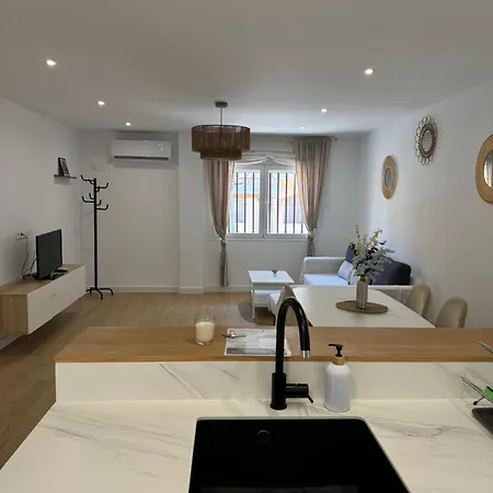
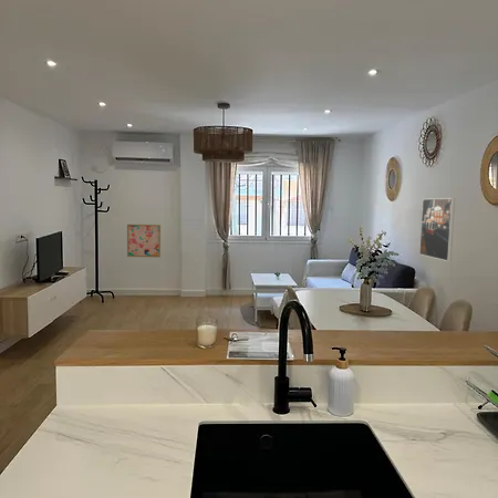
+ wall art [126,224,162,258]
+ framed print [418,197,456,262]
